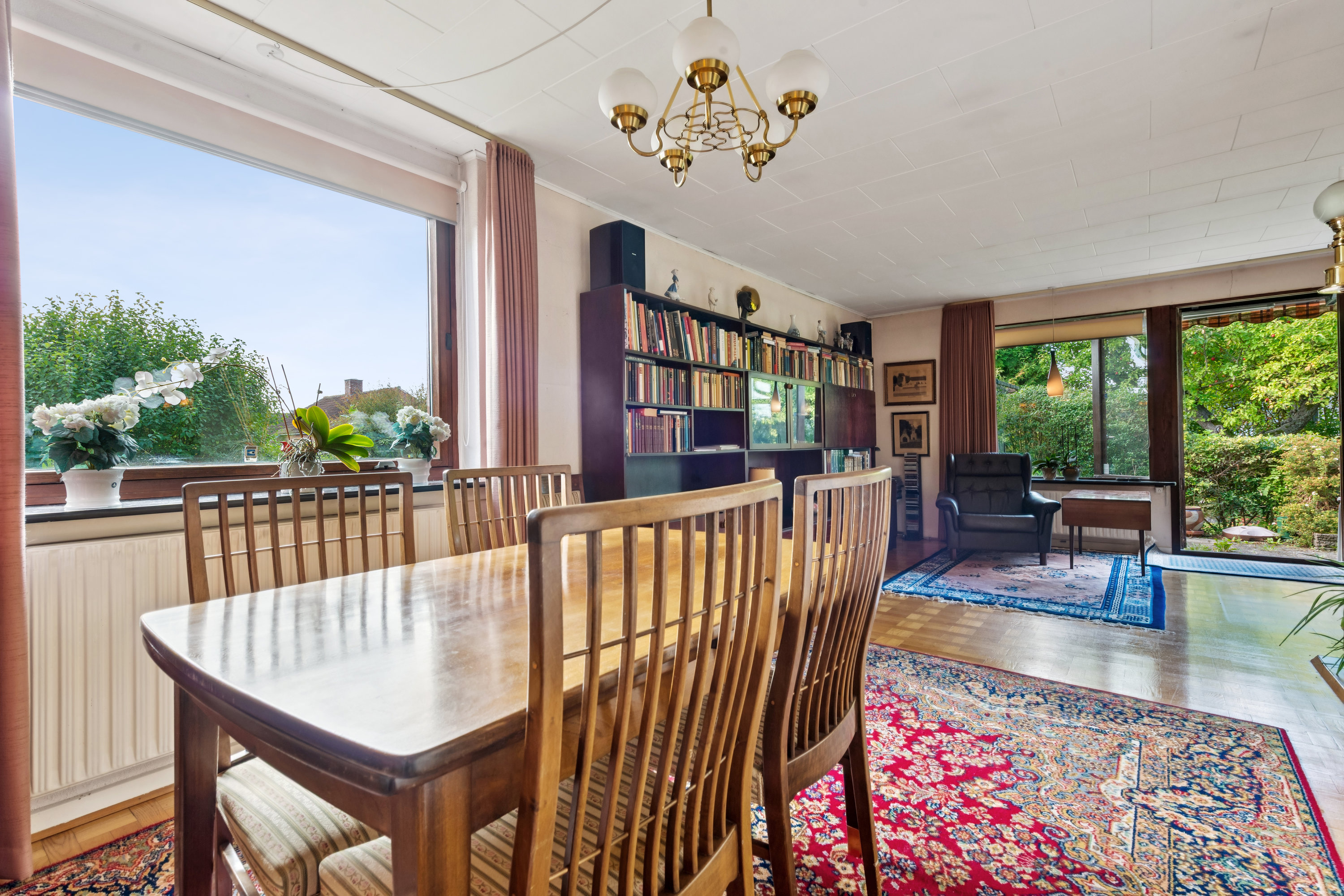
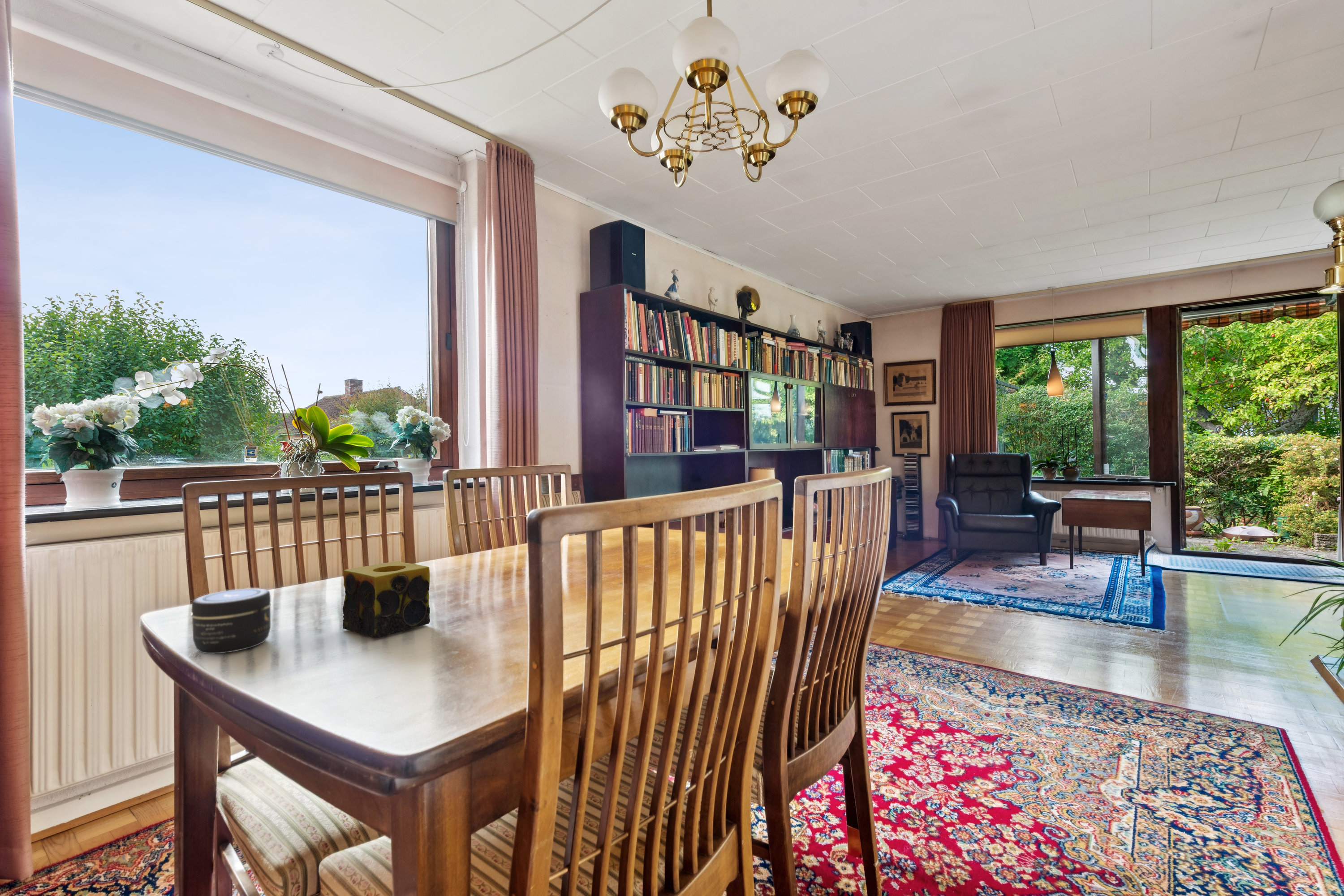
+ jar [190,588,271,654]
+ candle [342,560,431,639]
